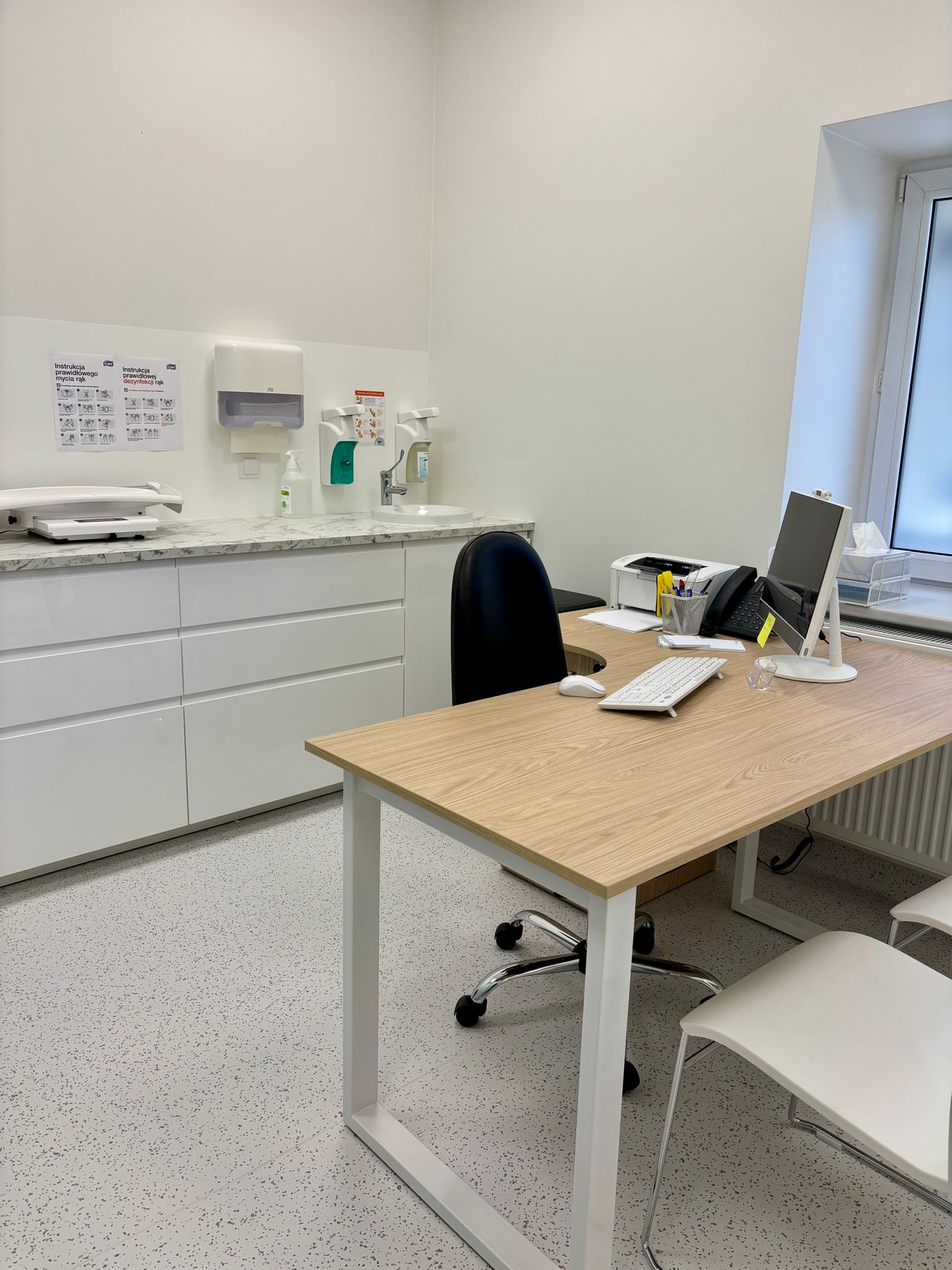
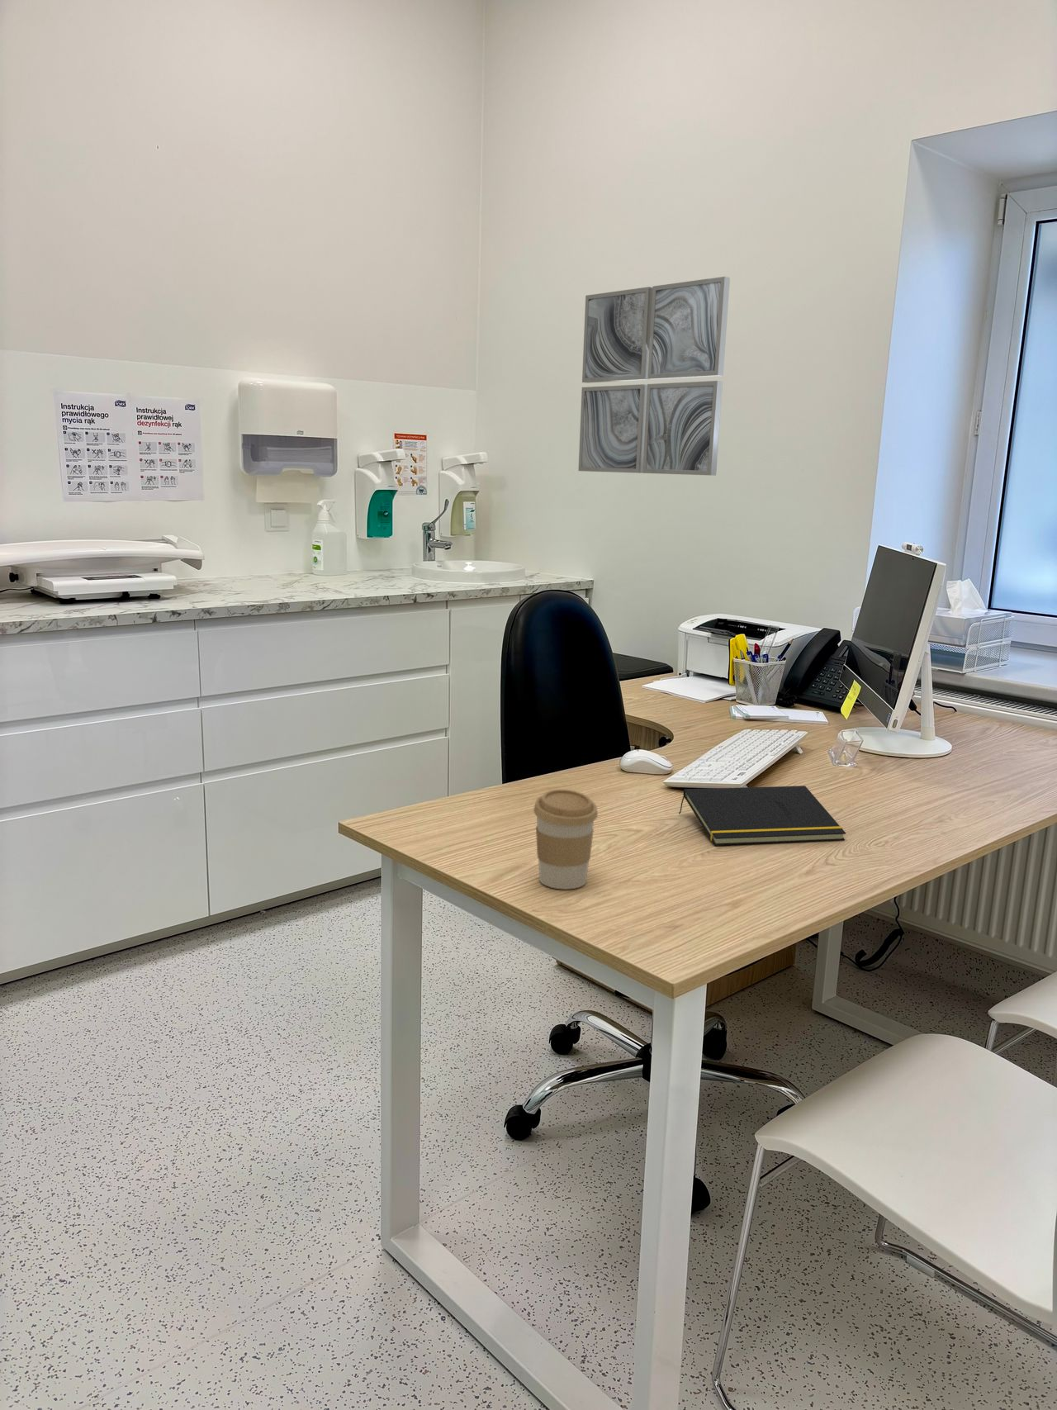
+ notepad [678,785,846,846]
+ wall art [577,275,731,476]
+ coffee cup [533,789,598,890]
